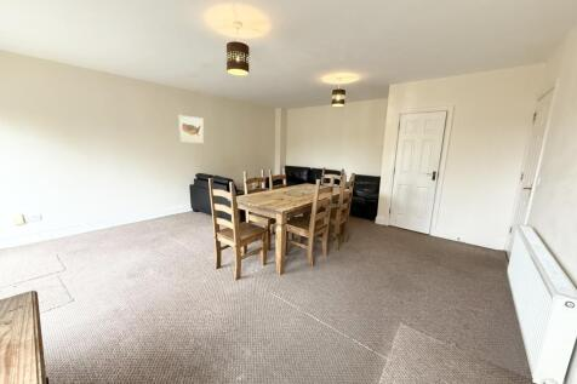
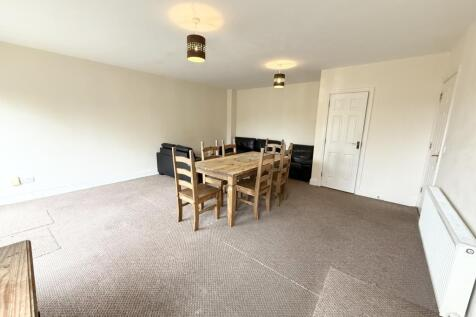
- wall art [177,114,205,145]
